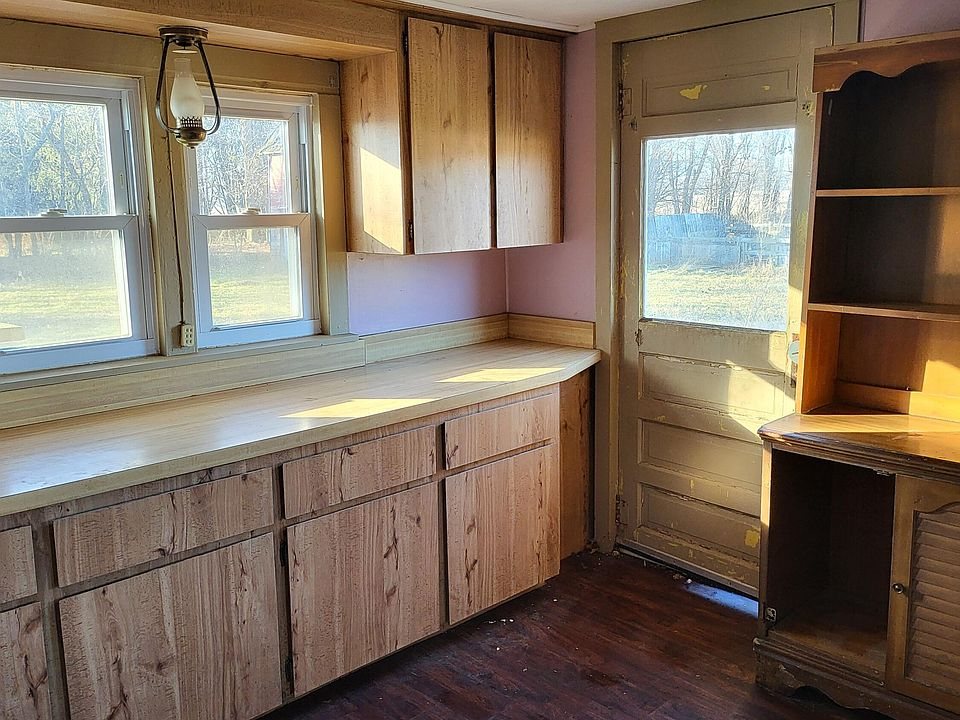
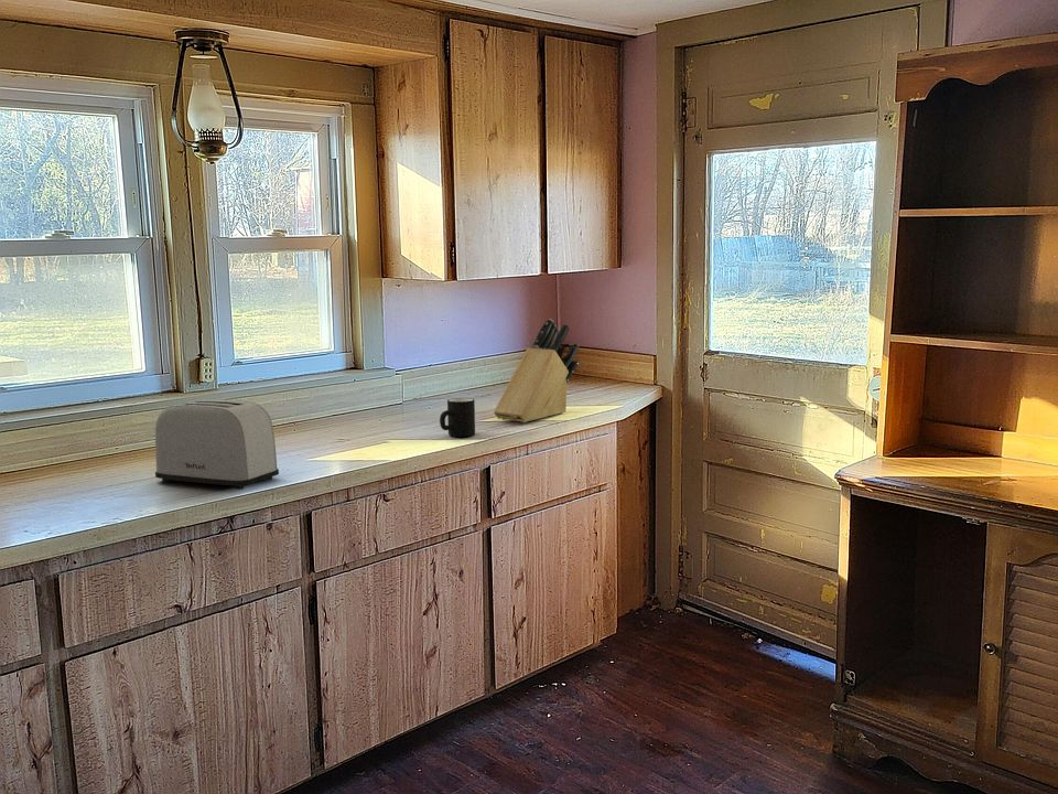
+ toaster [154,398,280,491]
+ mug [439,397,476,438]
+ knife block [493,318,581,423]
